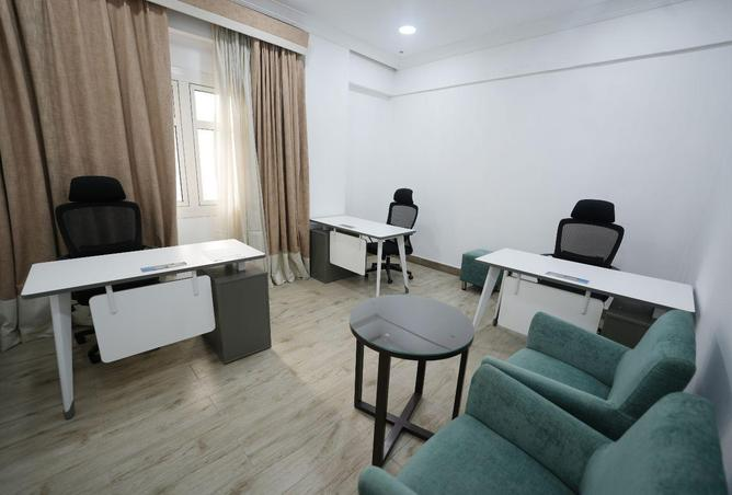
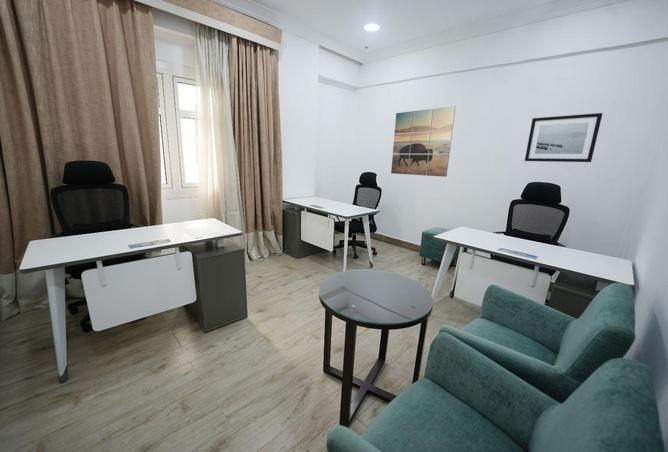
+ wall art [390,105,457,178]
+ wall art [524,112,604,163]
